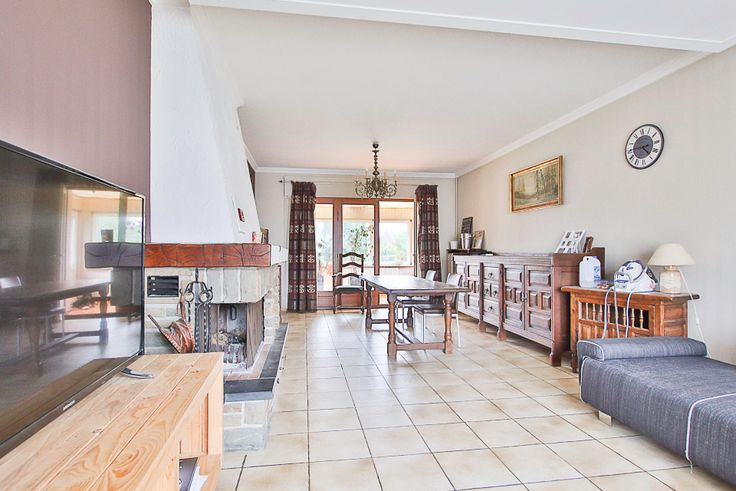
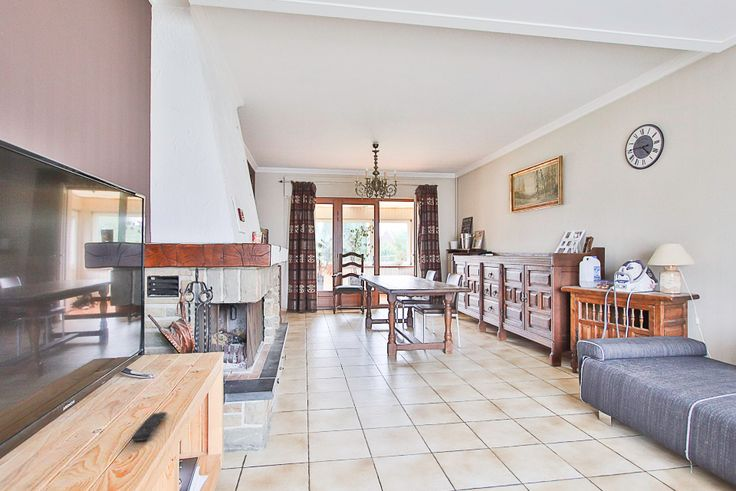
+ remote control [130,411,168,442]
